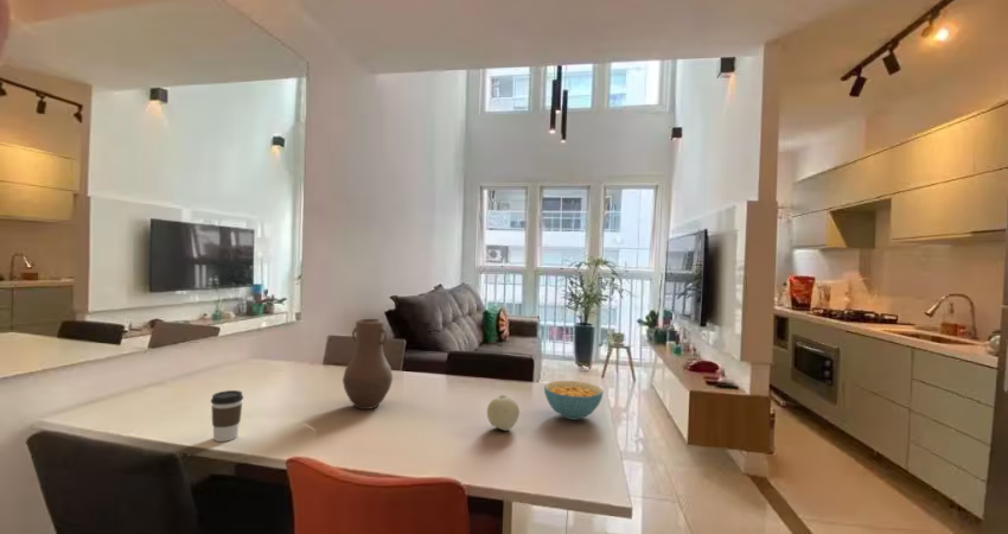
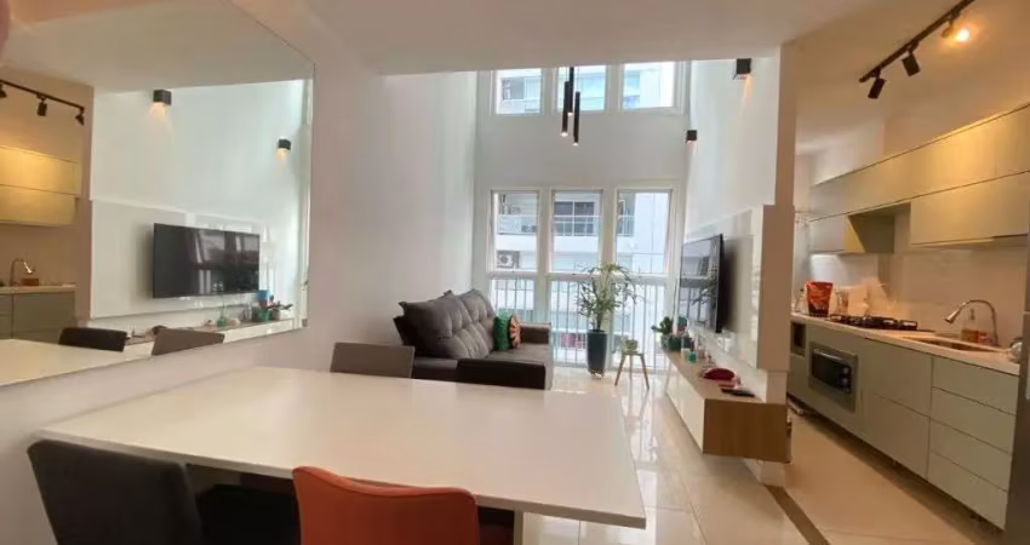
- cereal bowl [543,380,605,421]
- fruit [486,394,521,432]
- coffee cup [210,389,244,443]
- vase [342,318,394,411]
